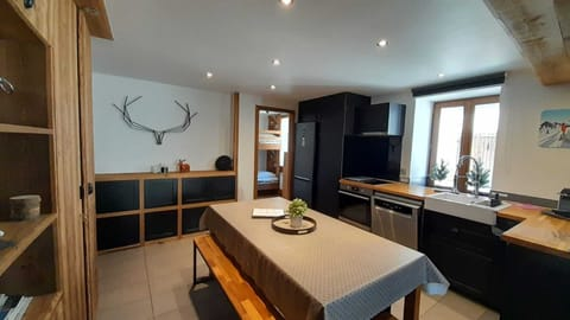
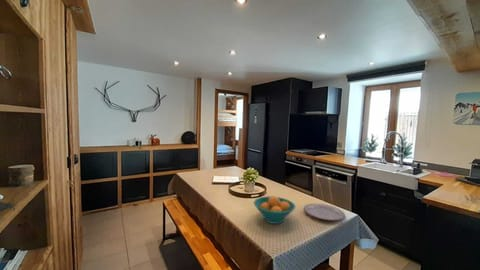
+ plate [303,203,346,222]
+ fruit bowl [253,195,296,225]
